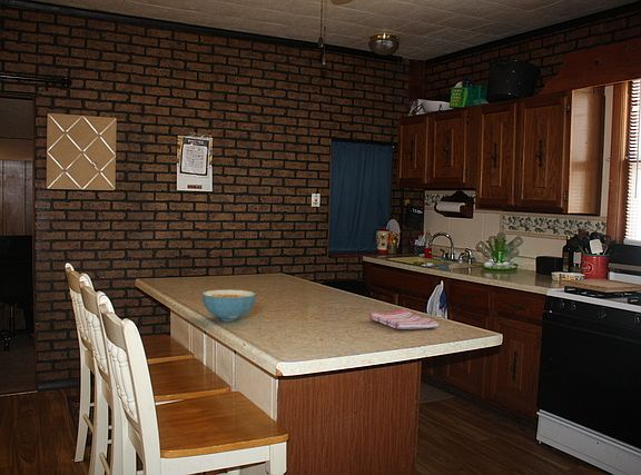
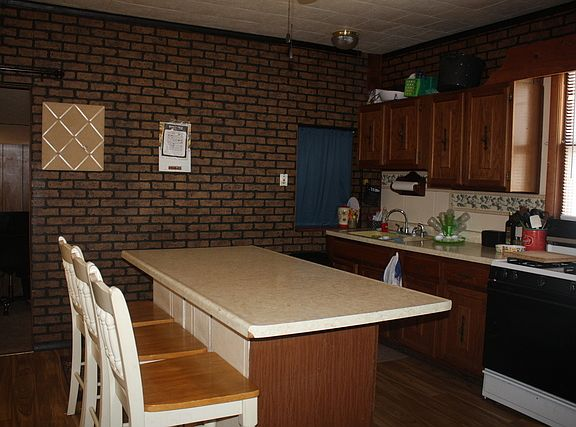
- cereal bowl [200,289,257,323]
- dish towel [368,308,440,330]
